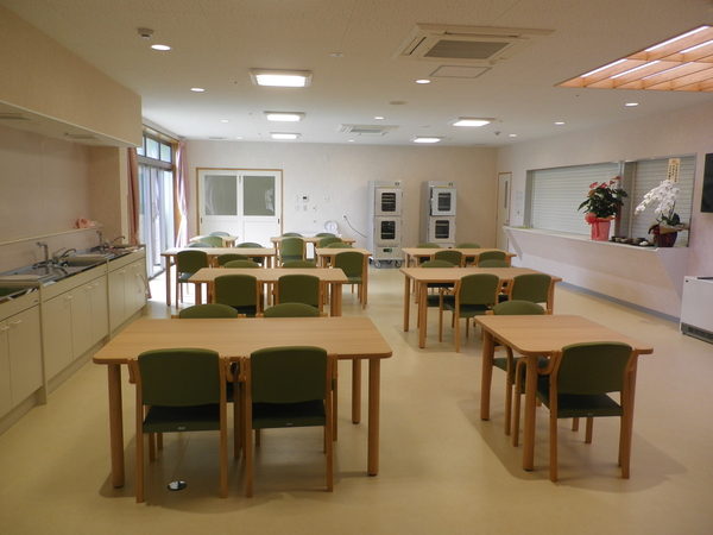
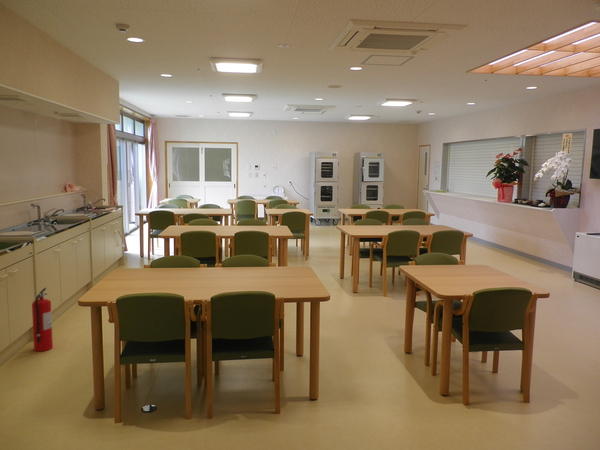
+ fire extinguisher [31,287,54,352]
